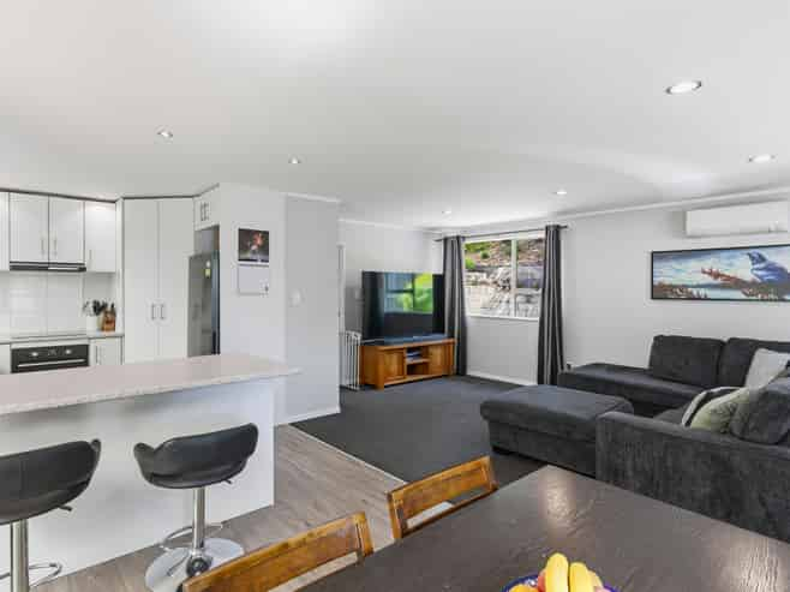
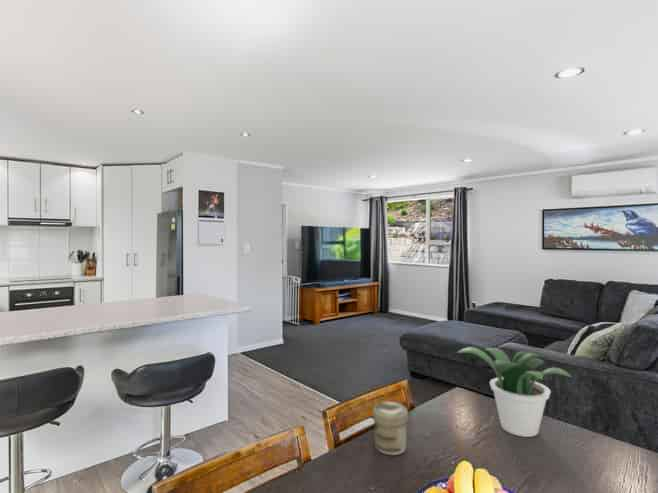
+ jar [372,400,409,456]
+ potted plant [455,346,573,438]
